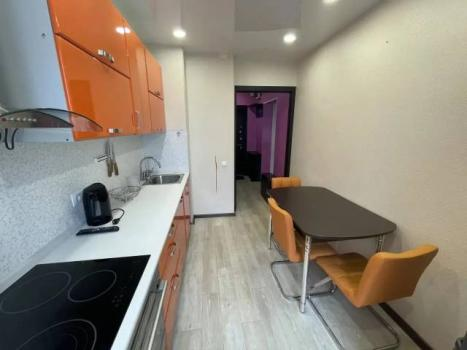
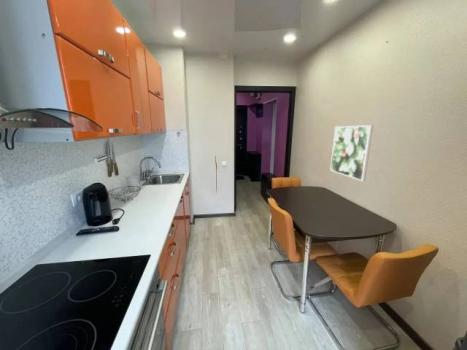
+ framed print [329,124,374,182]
